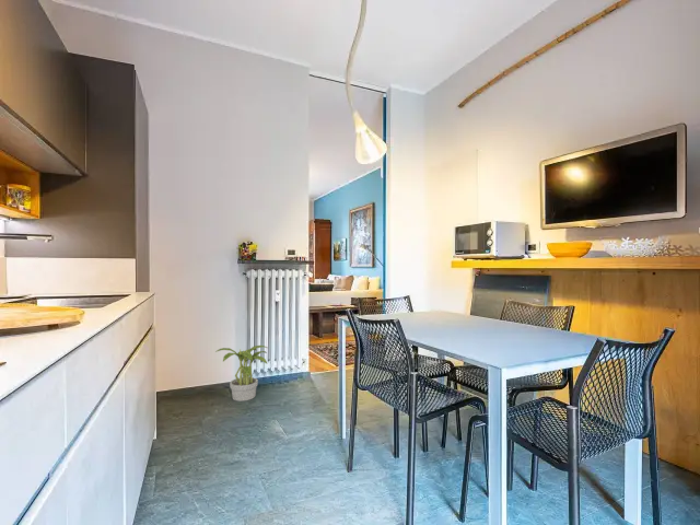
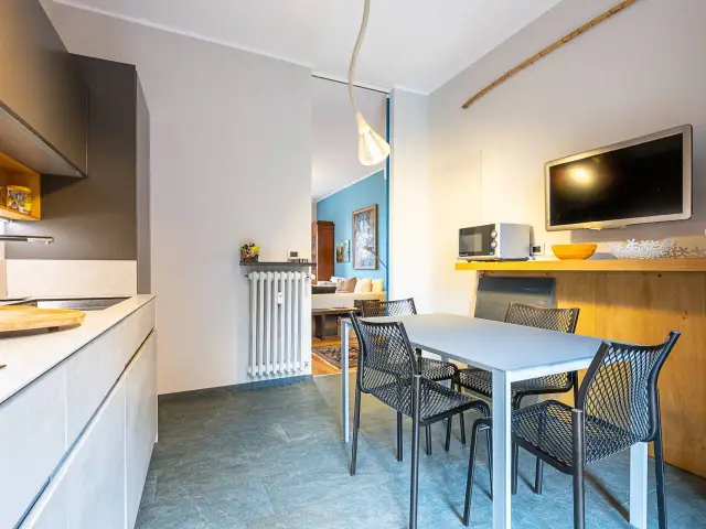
- potted plant [214,345,268,402]
